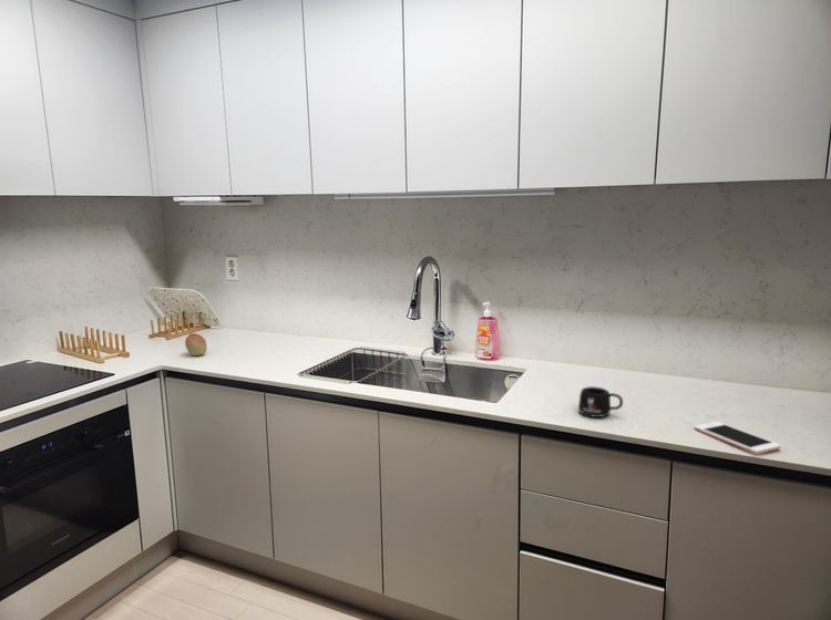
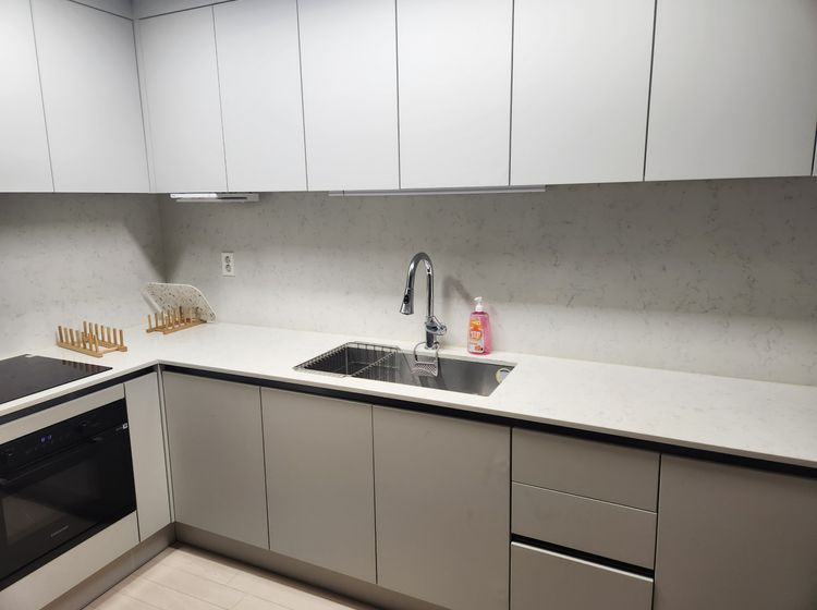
- mug [577,385,624,418]
- cell phone [693,421,782,455]
- fruit [184,332,208,356]
